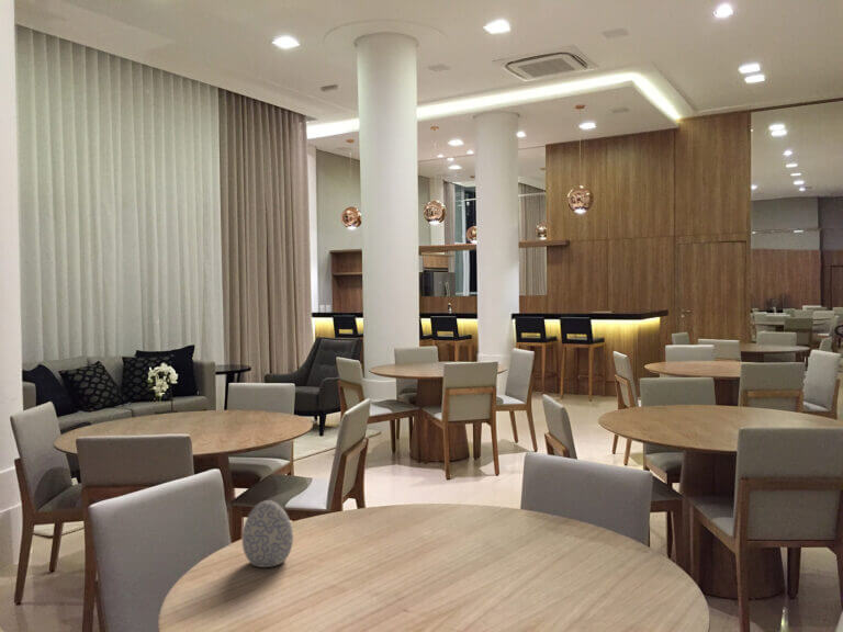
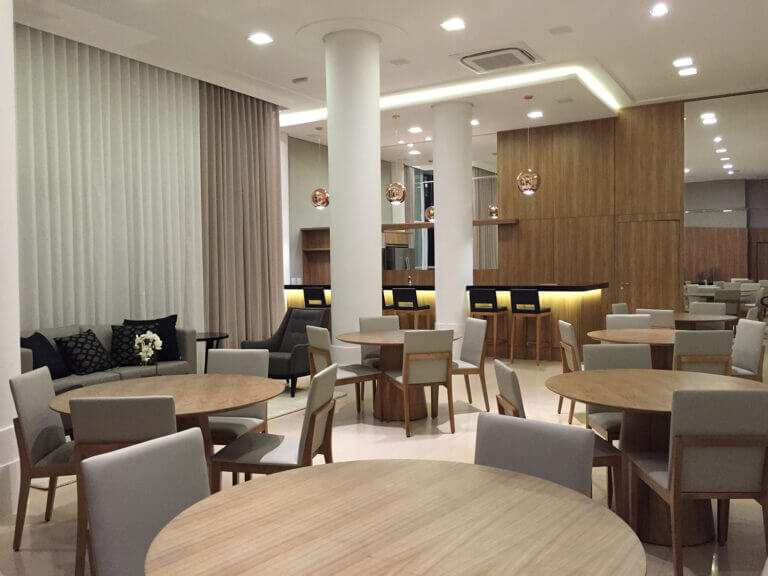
- decorative egg [241,499,294,568]
